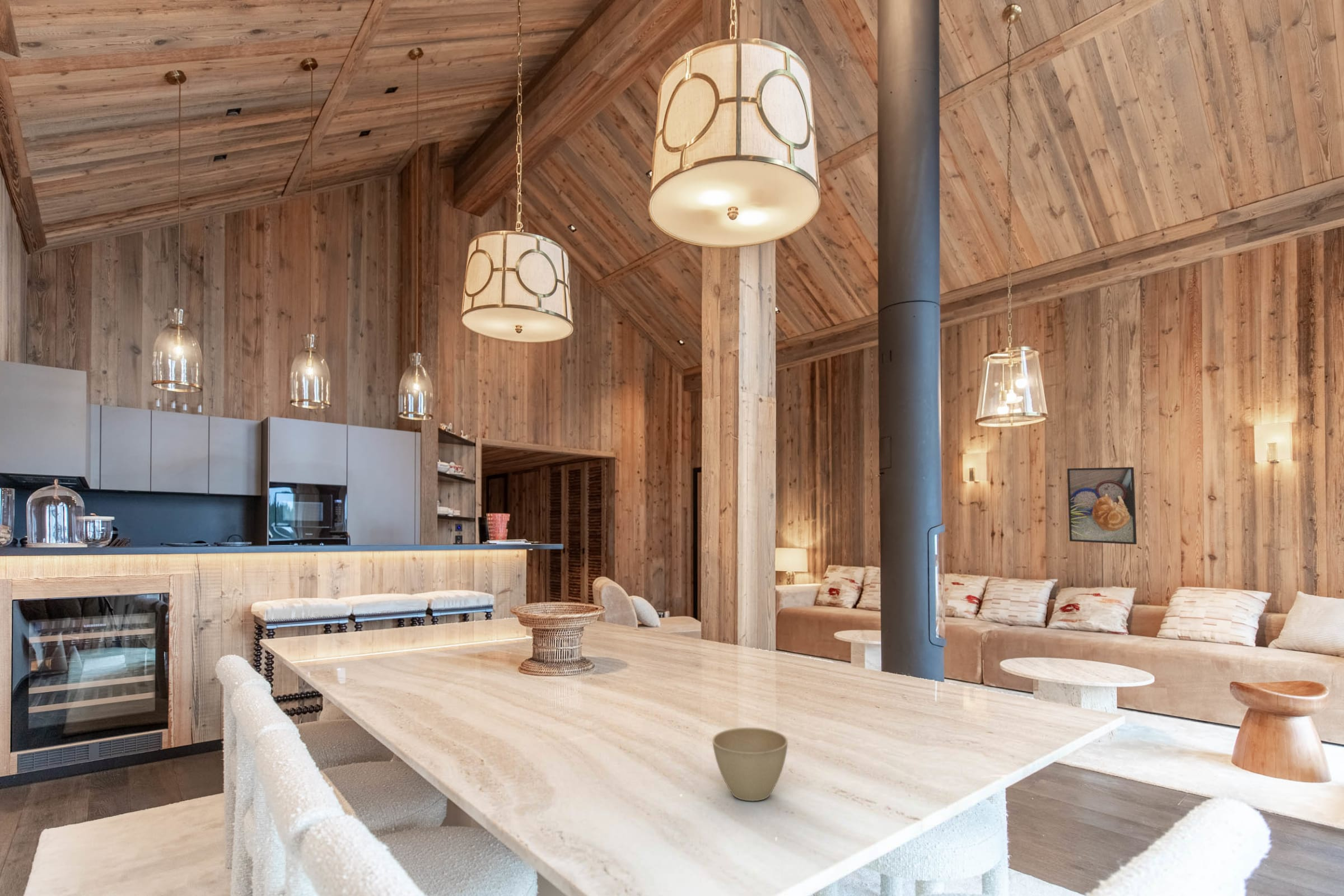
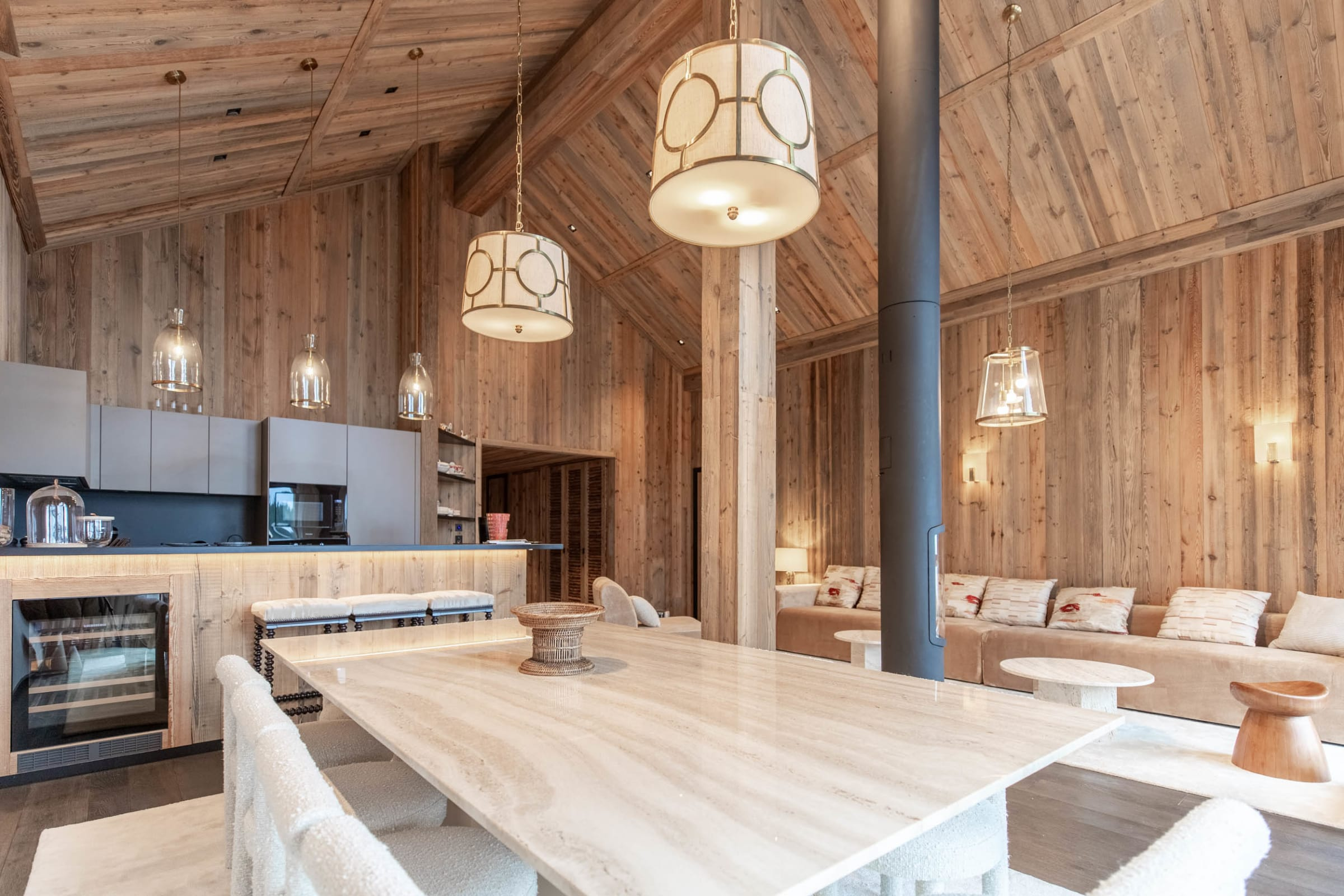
- flower pot [712,727,788,801]
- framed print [1067,466,1137,545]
